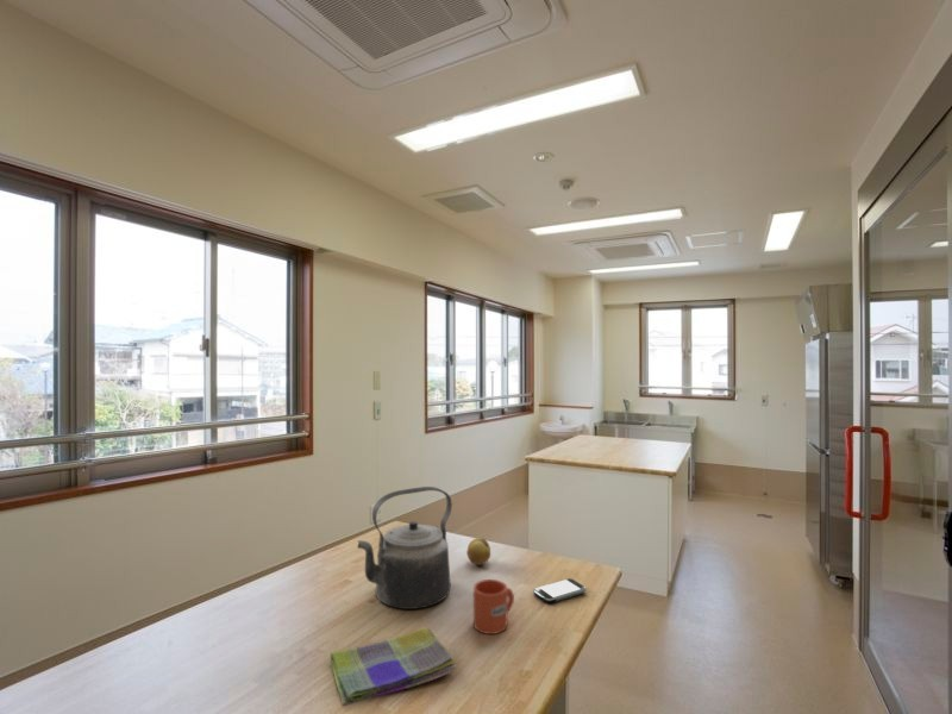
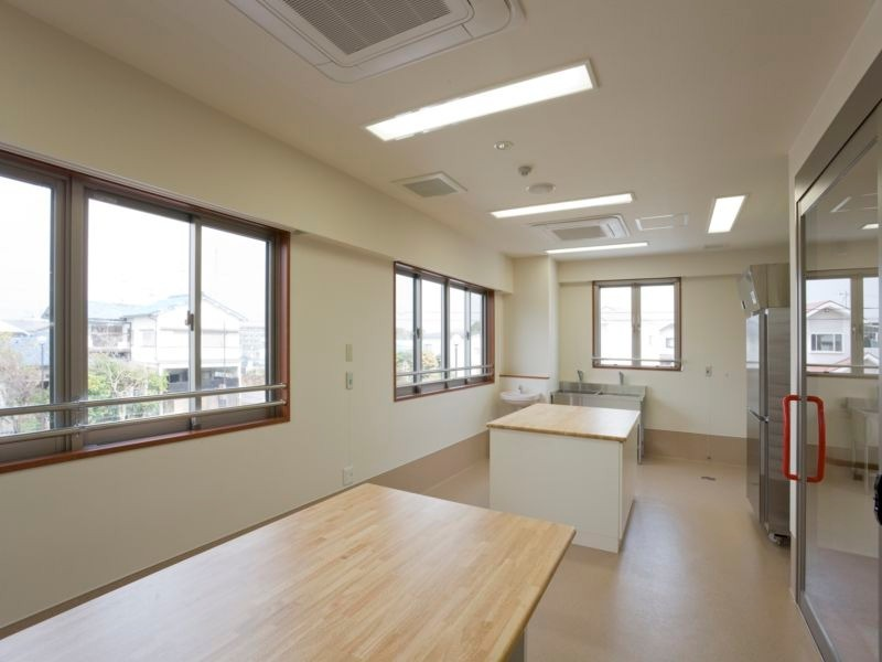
- fruit [465,537,491,566]
- dish towel [330,626,457,707]
- mug [472,578,515,635]
- smartphone [532,577,588,605]
- kettle [356,486,453,610]
